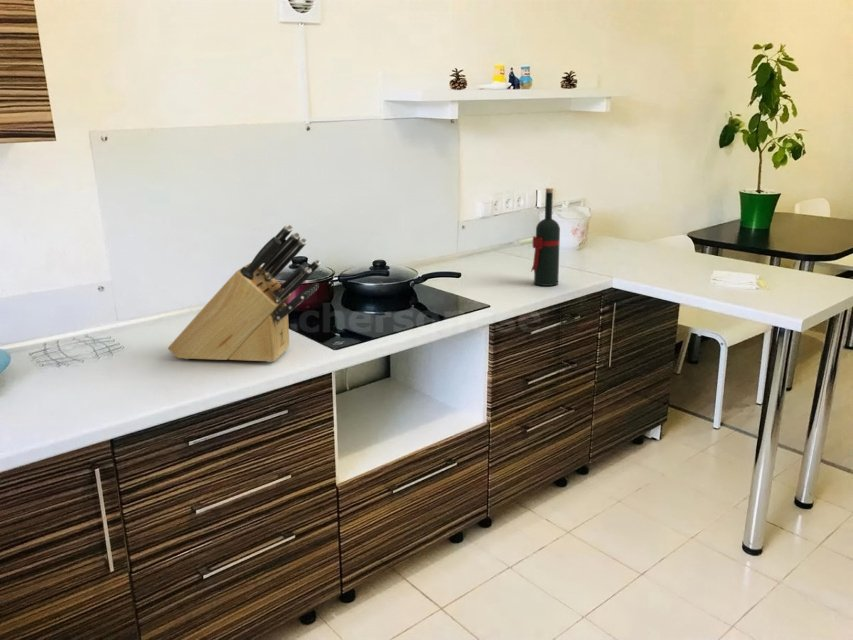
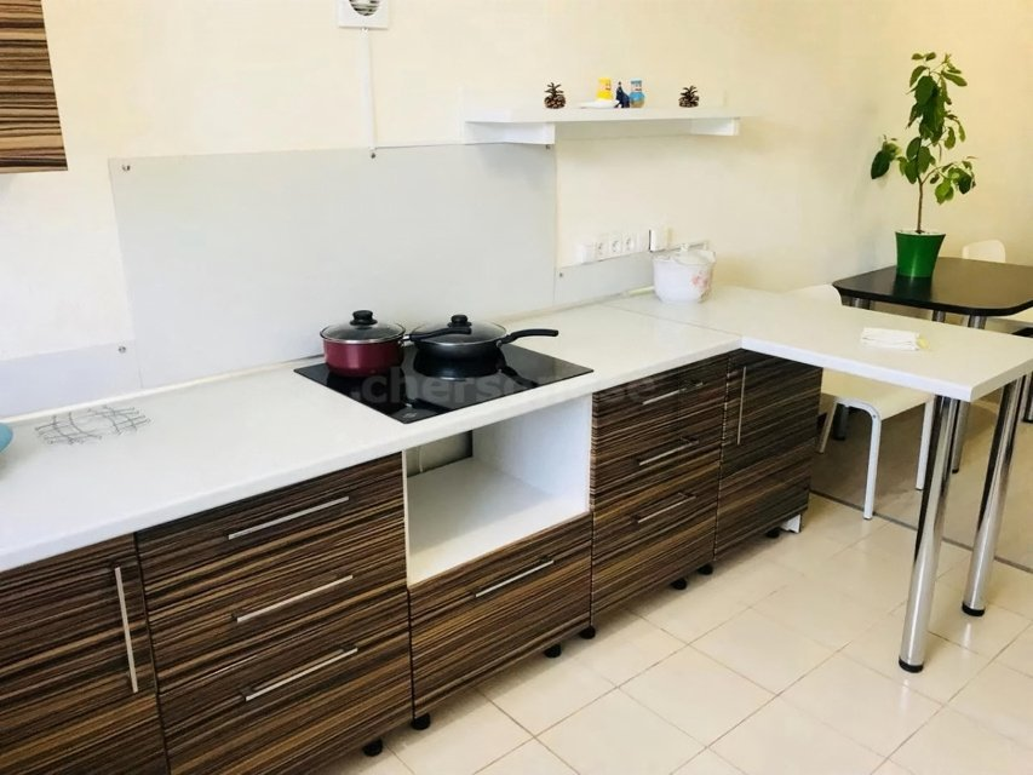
- knife block [167,223,322,363]
- wine bottle [530,187,561,287]
